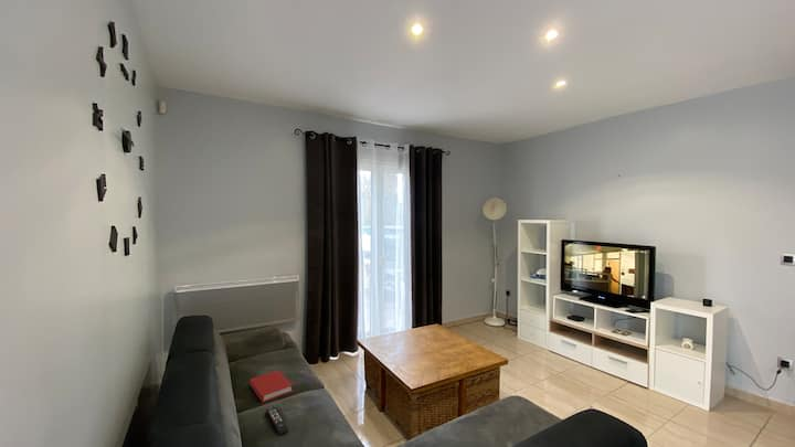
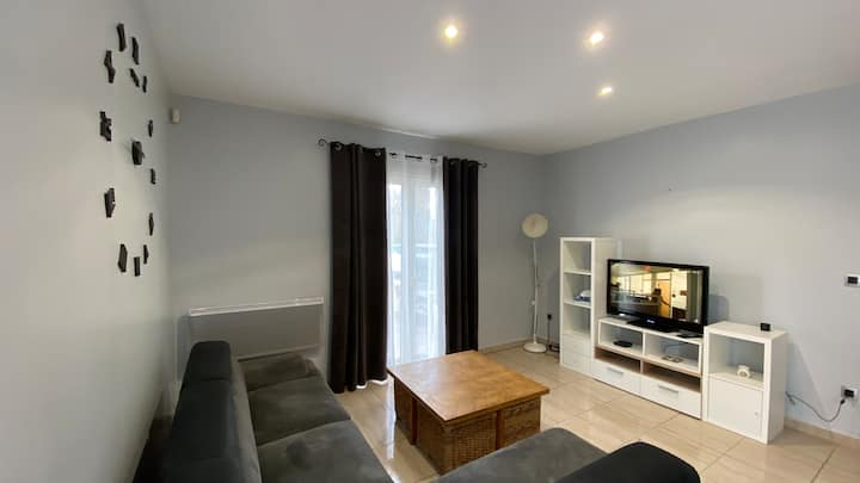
- book [248,370,294,404]
- remote control [265,405,289,436]
